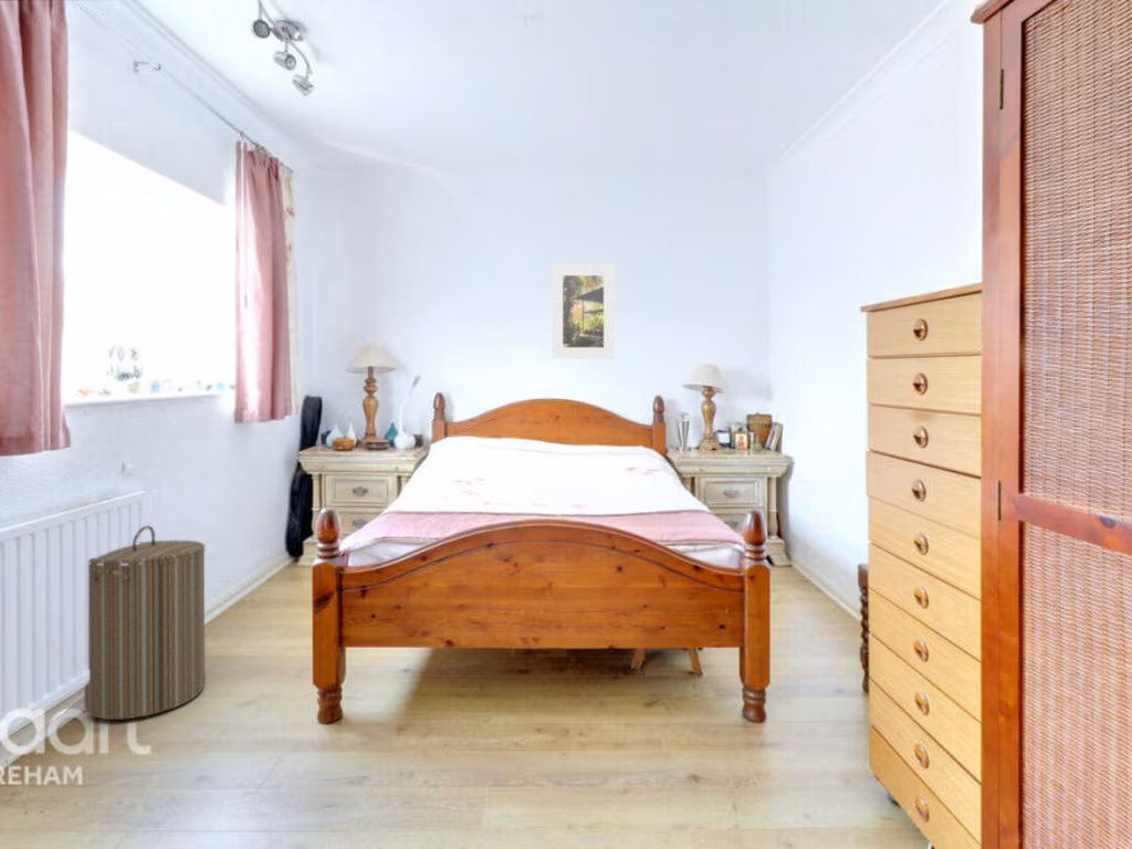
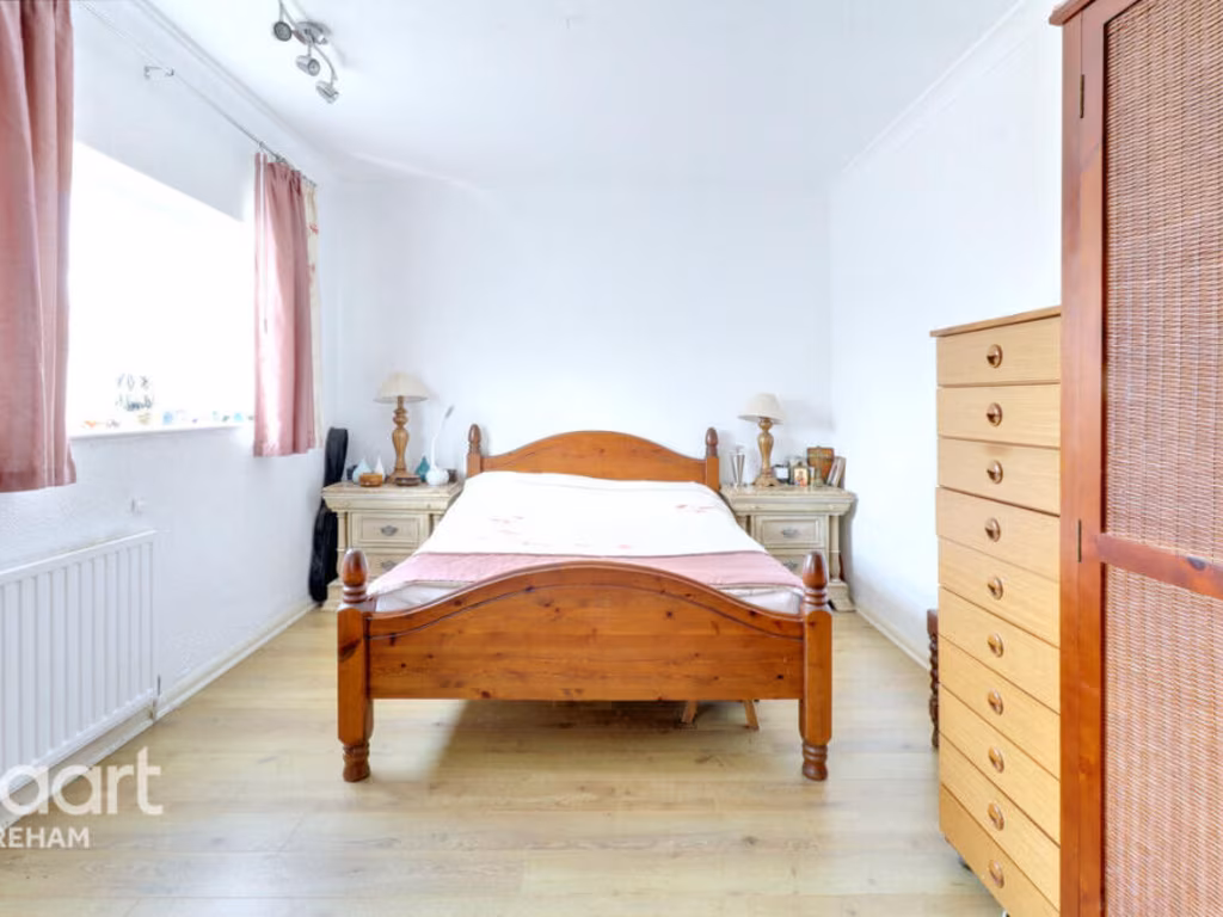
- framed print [551,263,616,359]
- laundry hamper [83,524,207,721]
